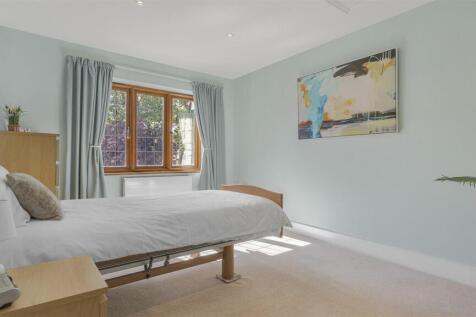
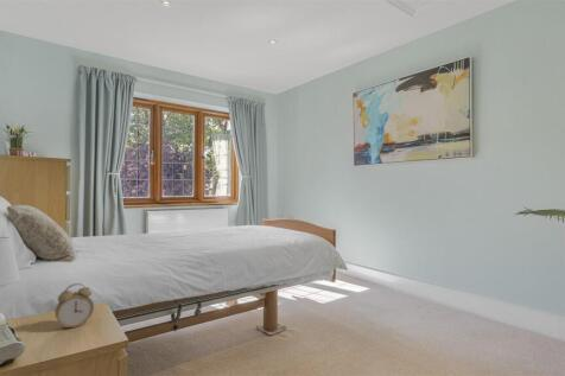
+ alarm clock [53,282,95,330]
